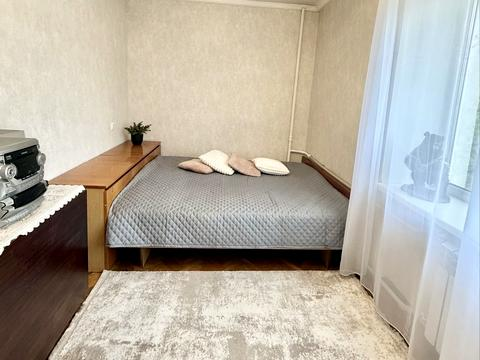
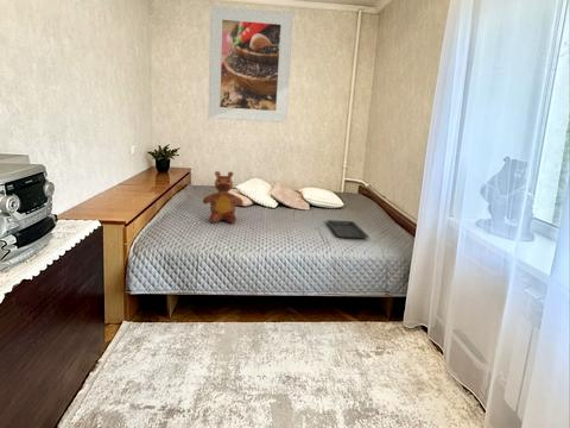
+ serving tray [325,219,370,240]
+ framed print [207,5,294,124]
+ teddy bear [202,170,245,225]
